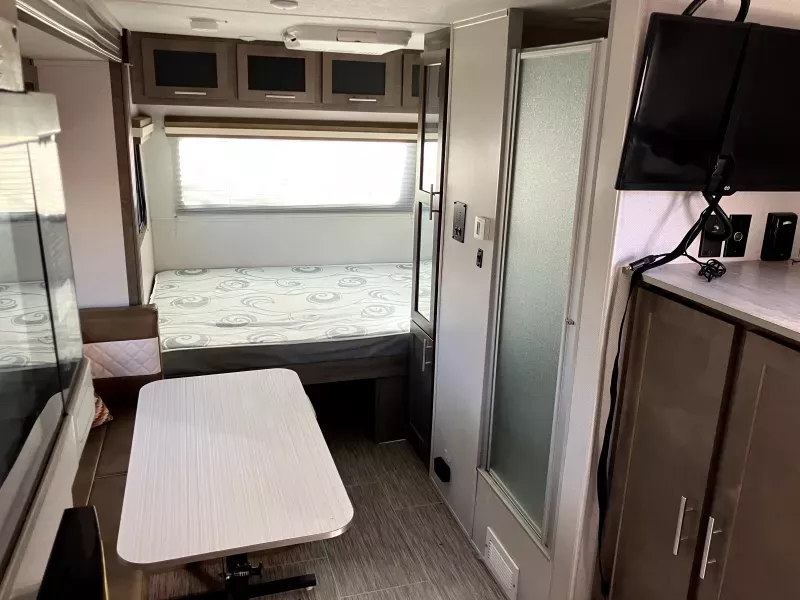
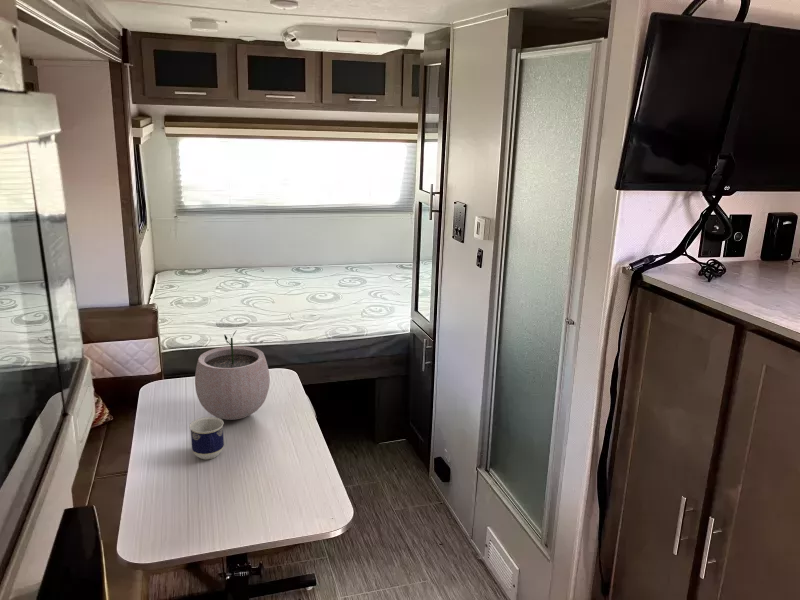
+ cup [188,416,225,460]
+ plant pot [194,329,271,421]
